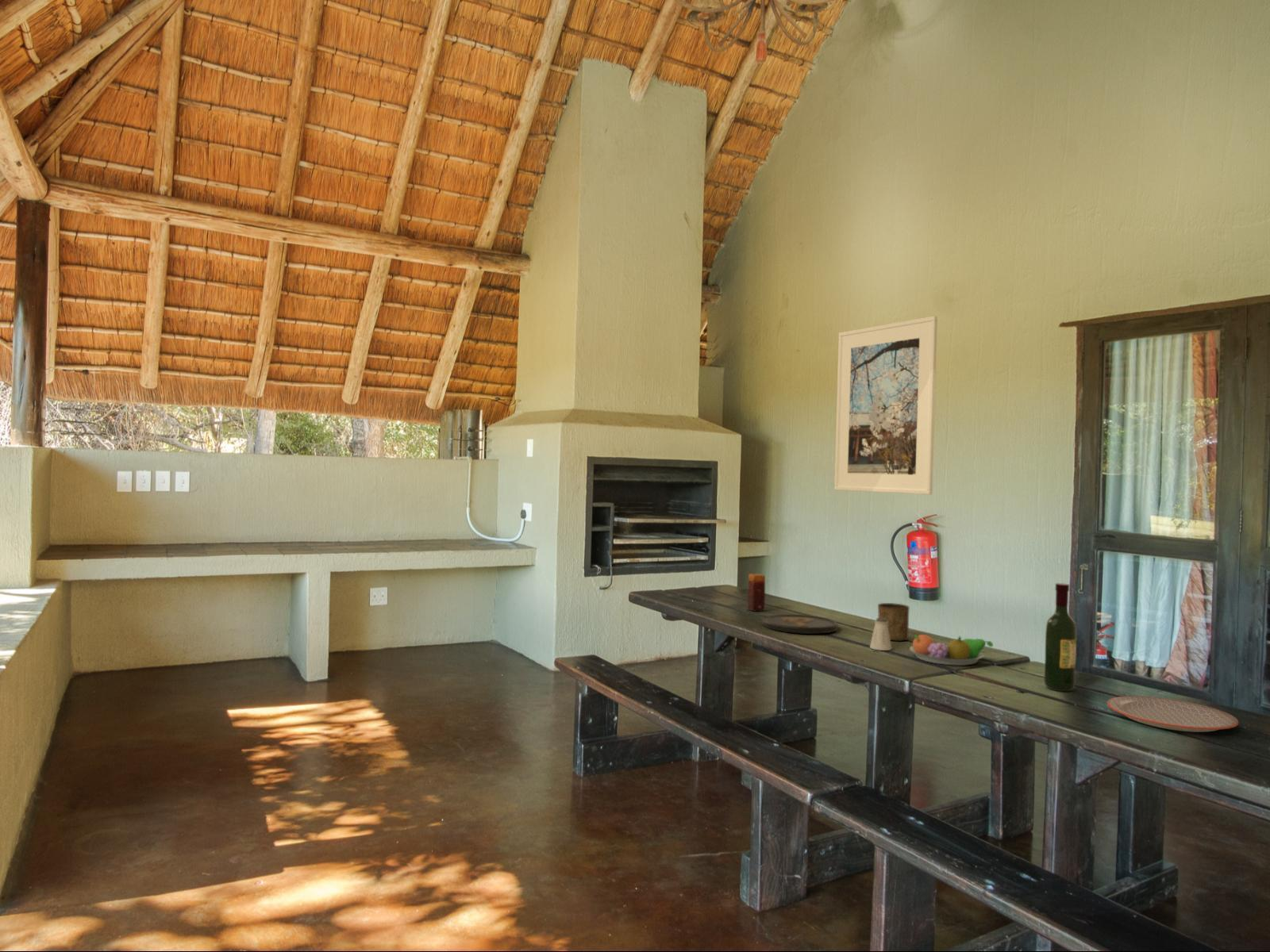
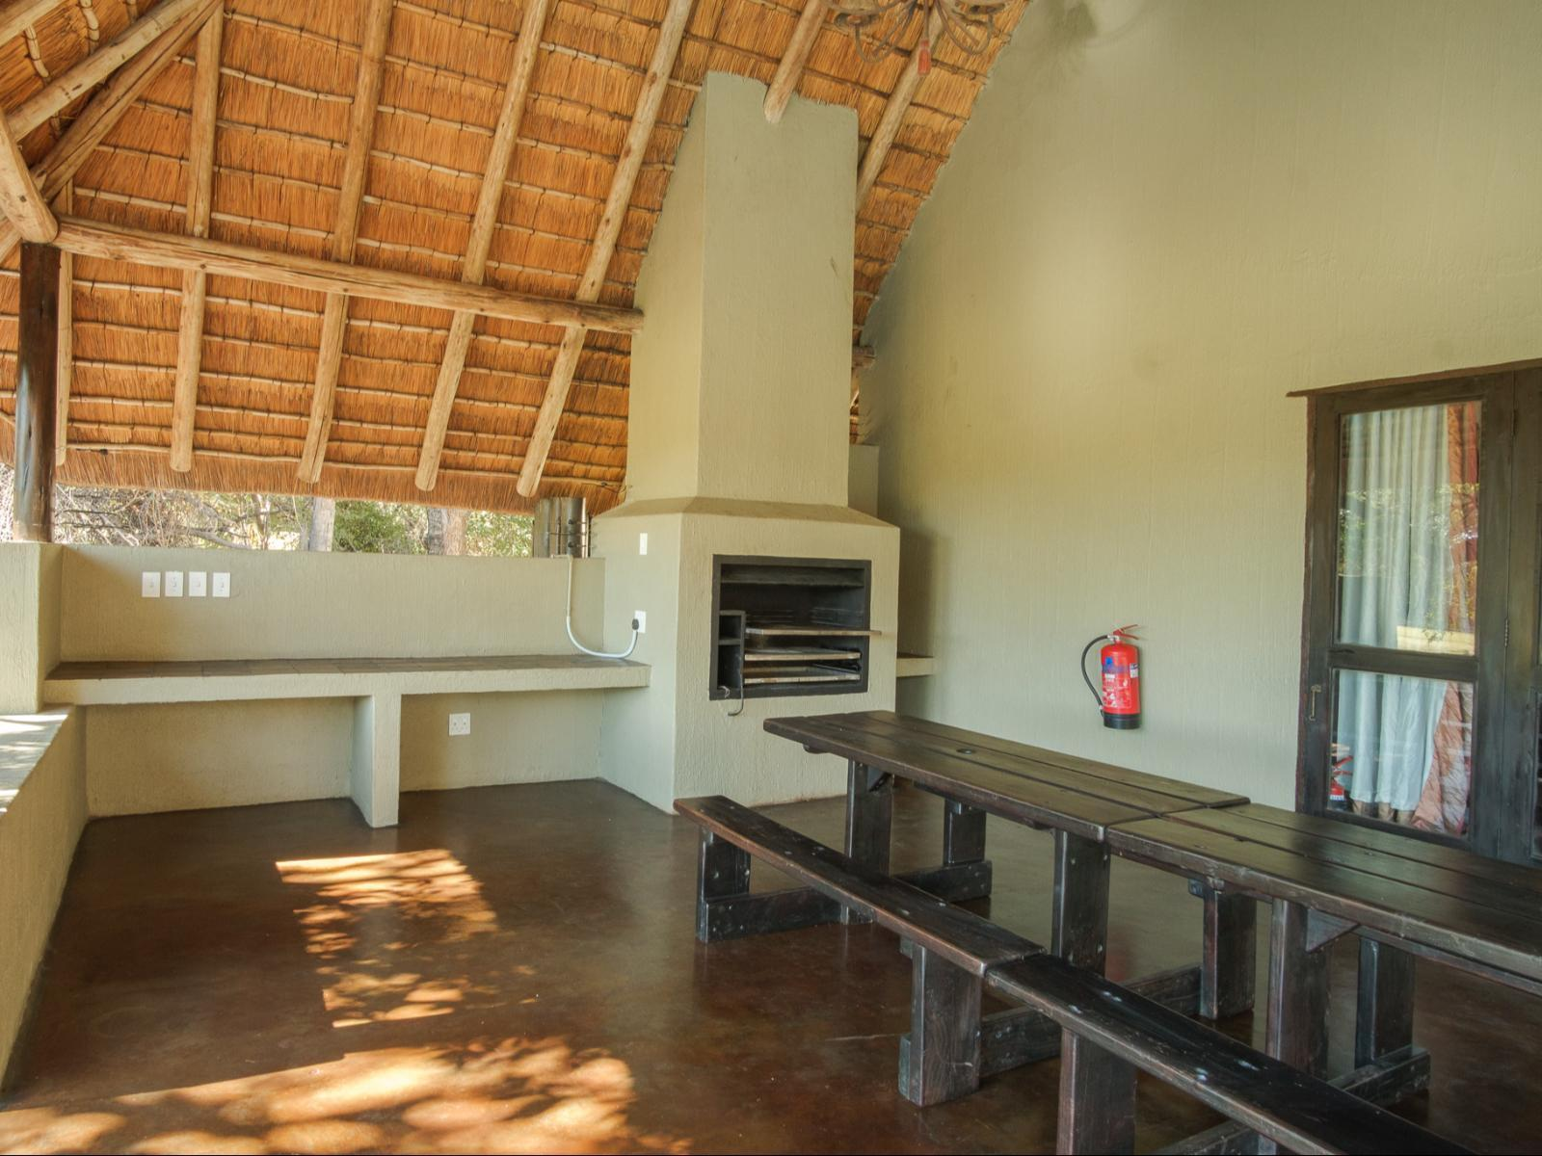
- plate [1106,695,1239,733]
- candle [747,573,766,612]
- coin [762,613,838,635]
- saltshaker [869,617,892,651]
- fruit bowl [909,634,994,666]
- cup [877,602,910,642]
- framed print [833,315,938,495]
- wine bottle [1043,582,1077,692]
